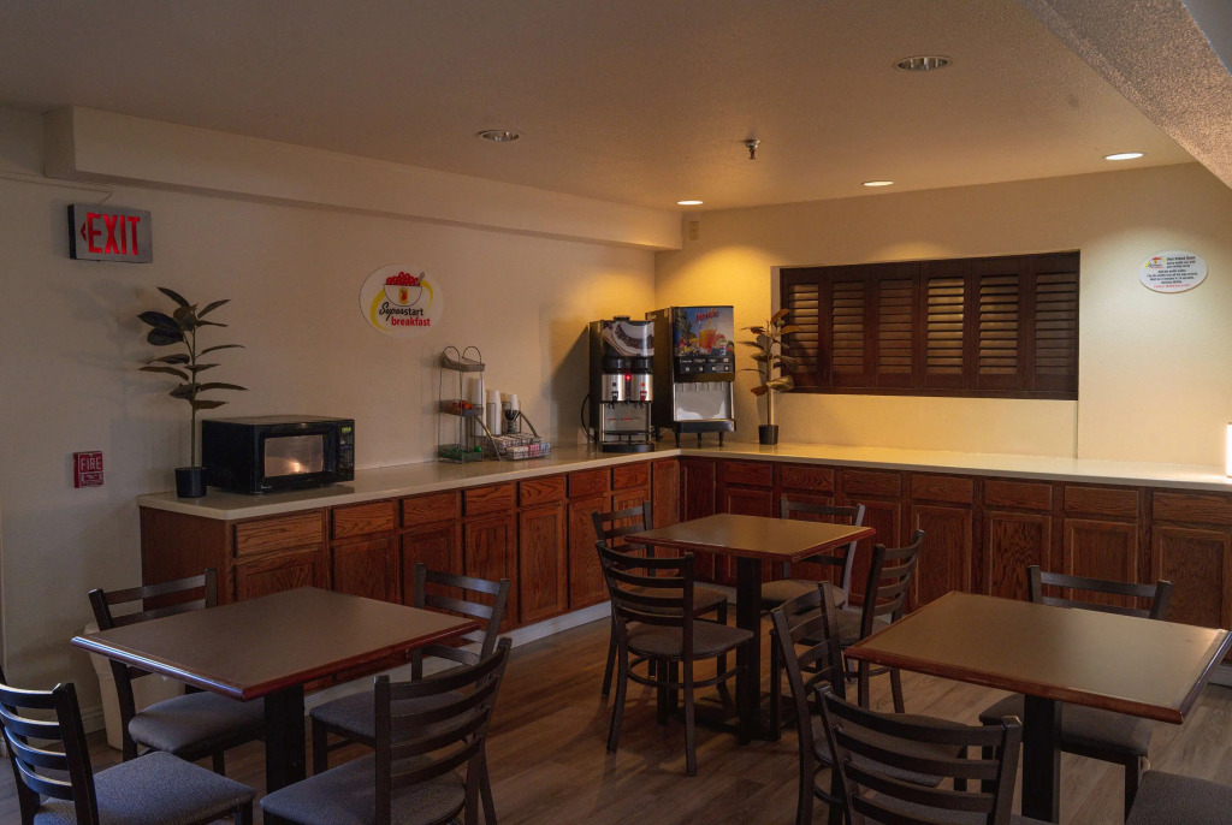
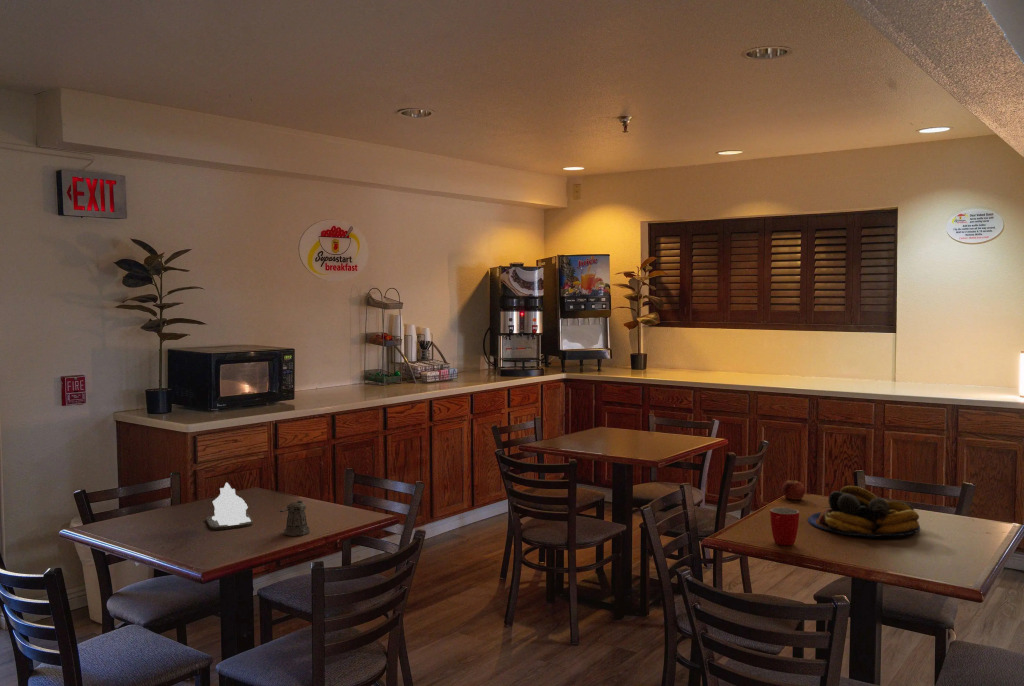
+ apple [781,477,806,501]
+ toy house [205,482,254,531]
+ mug [769,507,800,546]
+ fruit bowl [807,485,921,538]
+ pepper shaker [279,499,311,537]
